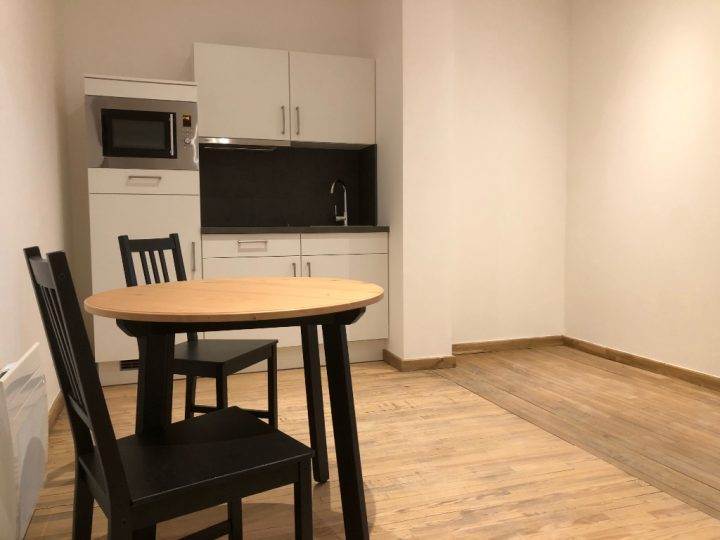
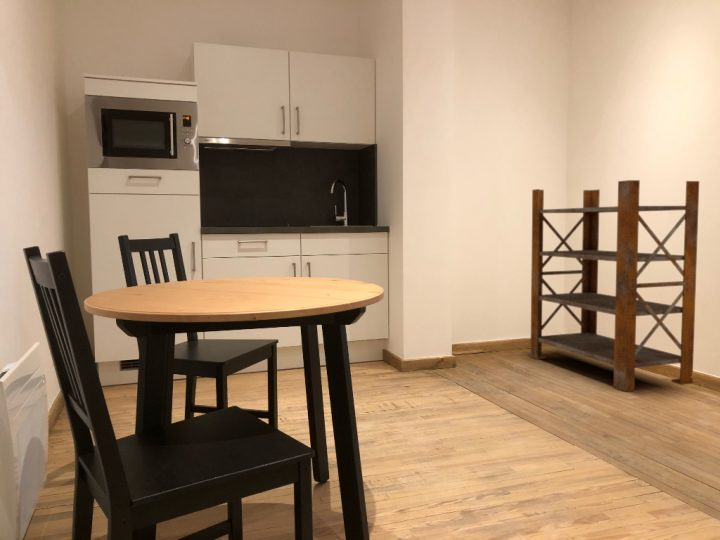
+ shelving unit [530,179,700,393]
